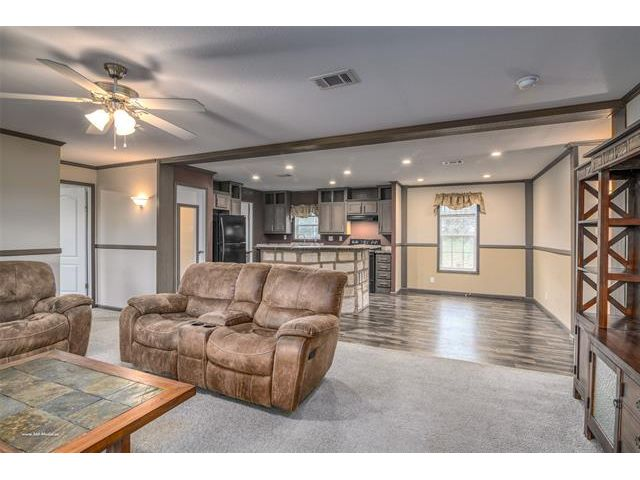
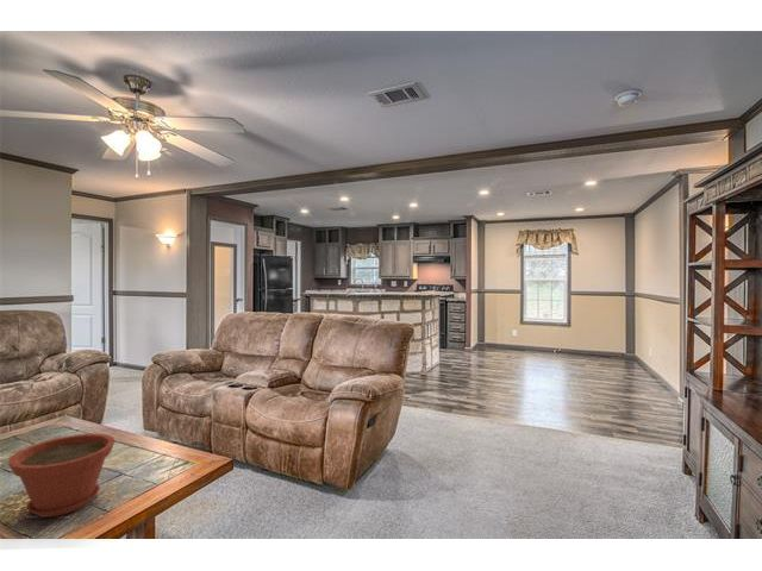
+ plant pot [7,433,115,519]
